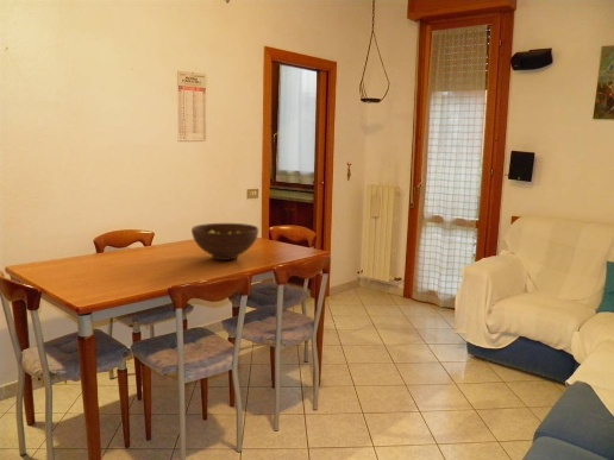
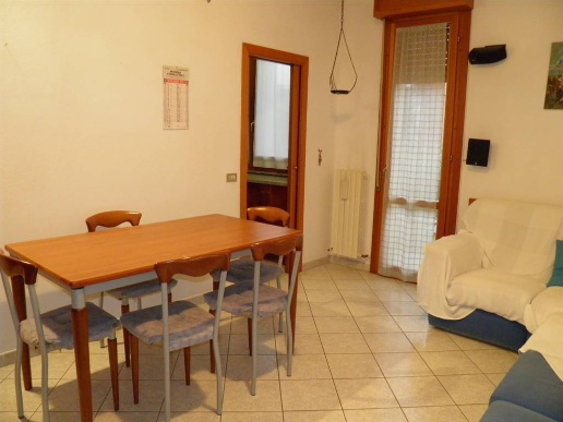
- fruit bowl [190,222,259,261]
